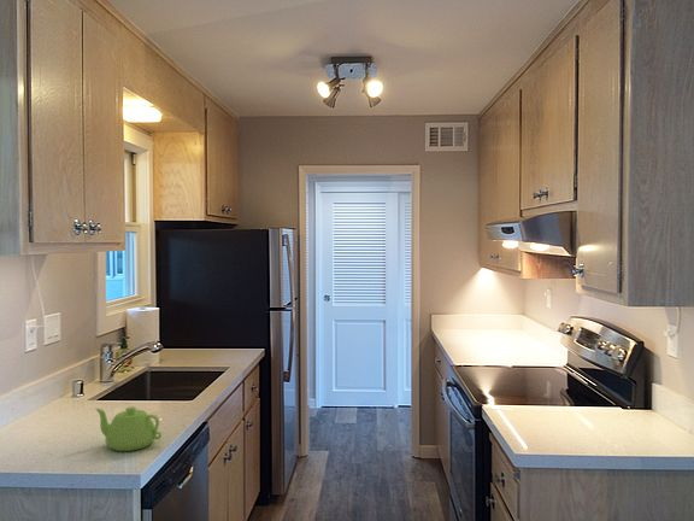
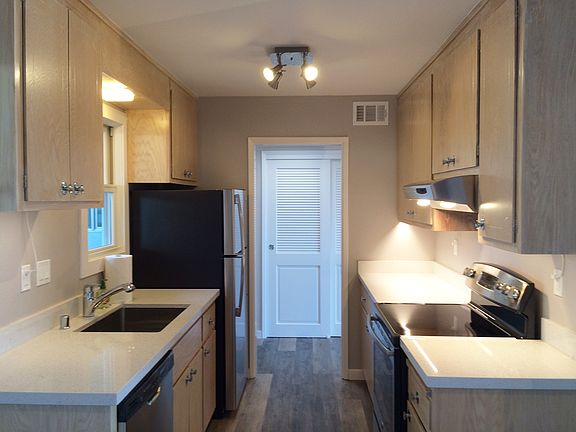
- teapot [94,405,163,452]
